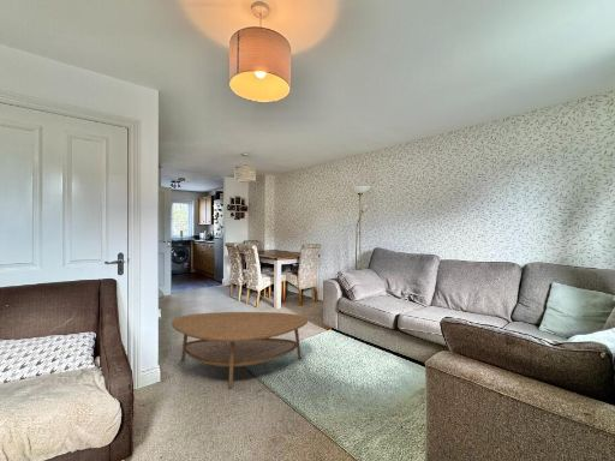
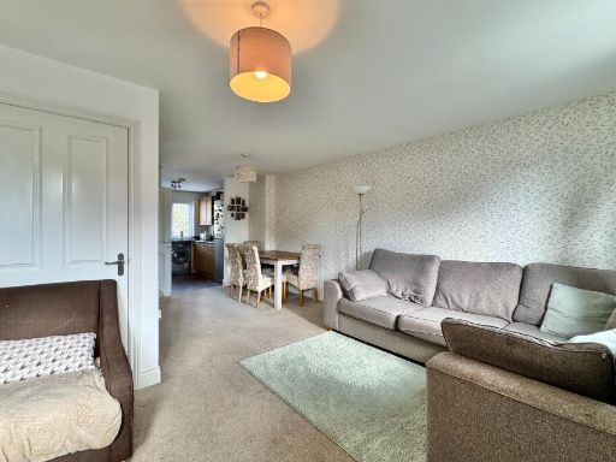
- coffee table [171,311,309,390]
